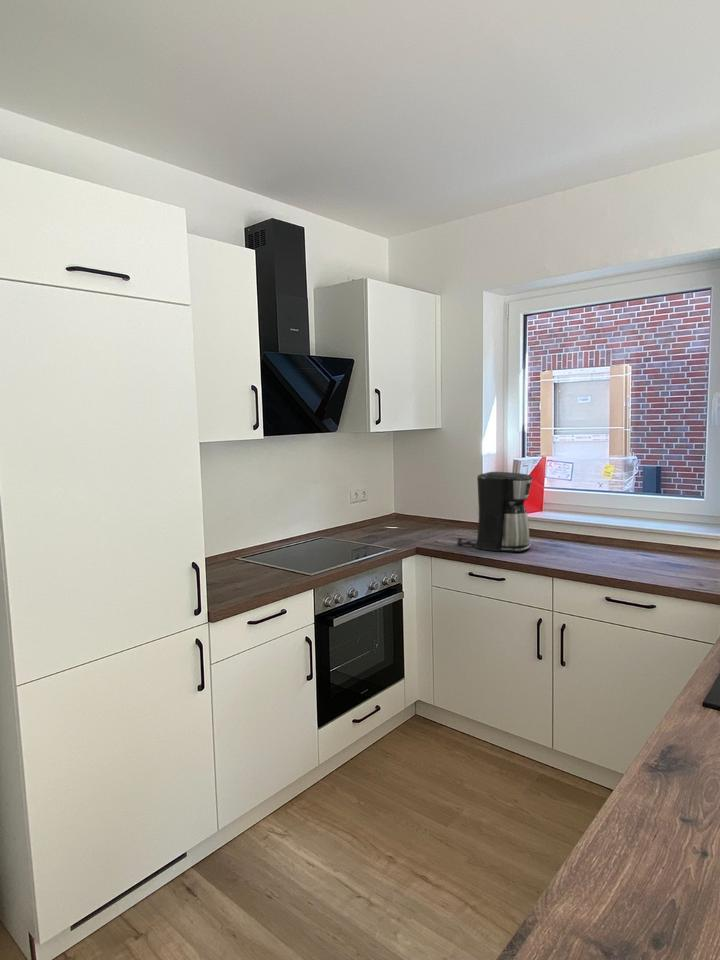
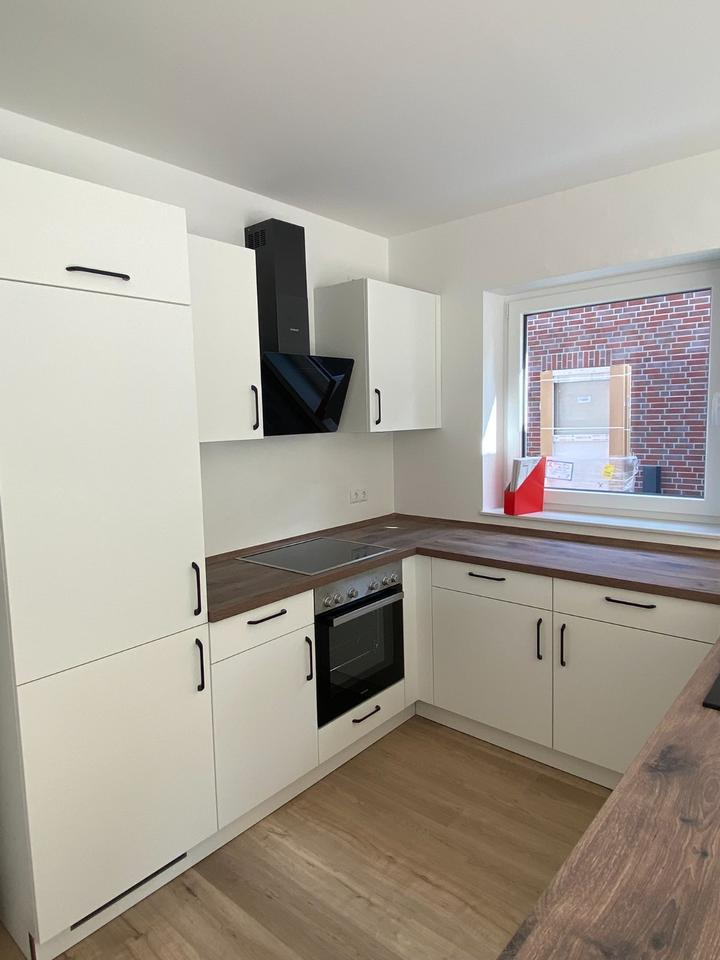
- coffee maker [456,471,534,553]
